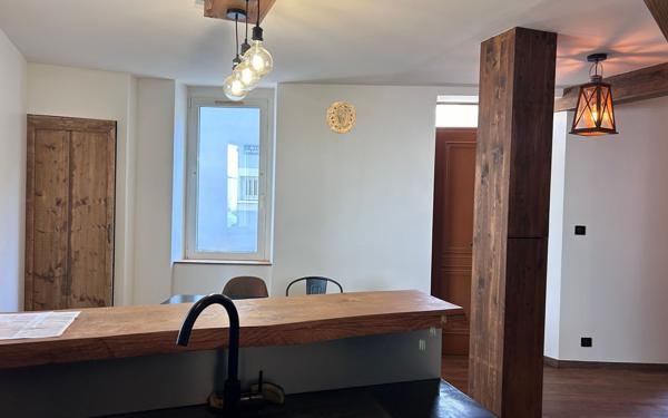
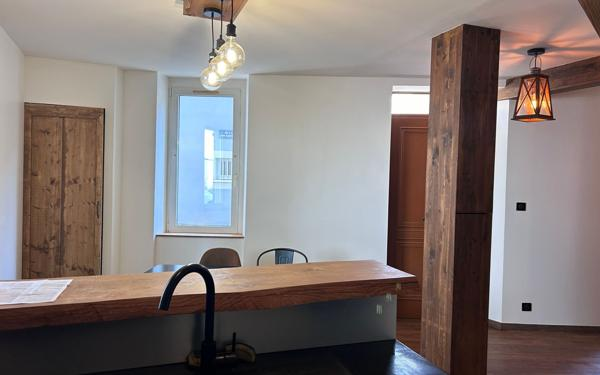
- decorative plate [325,100,357,135]
